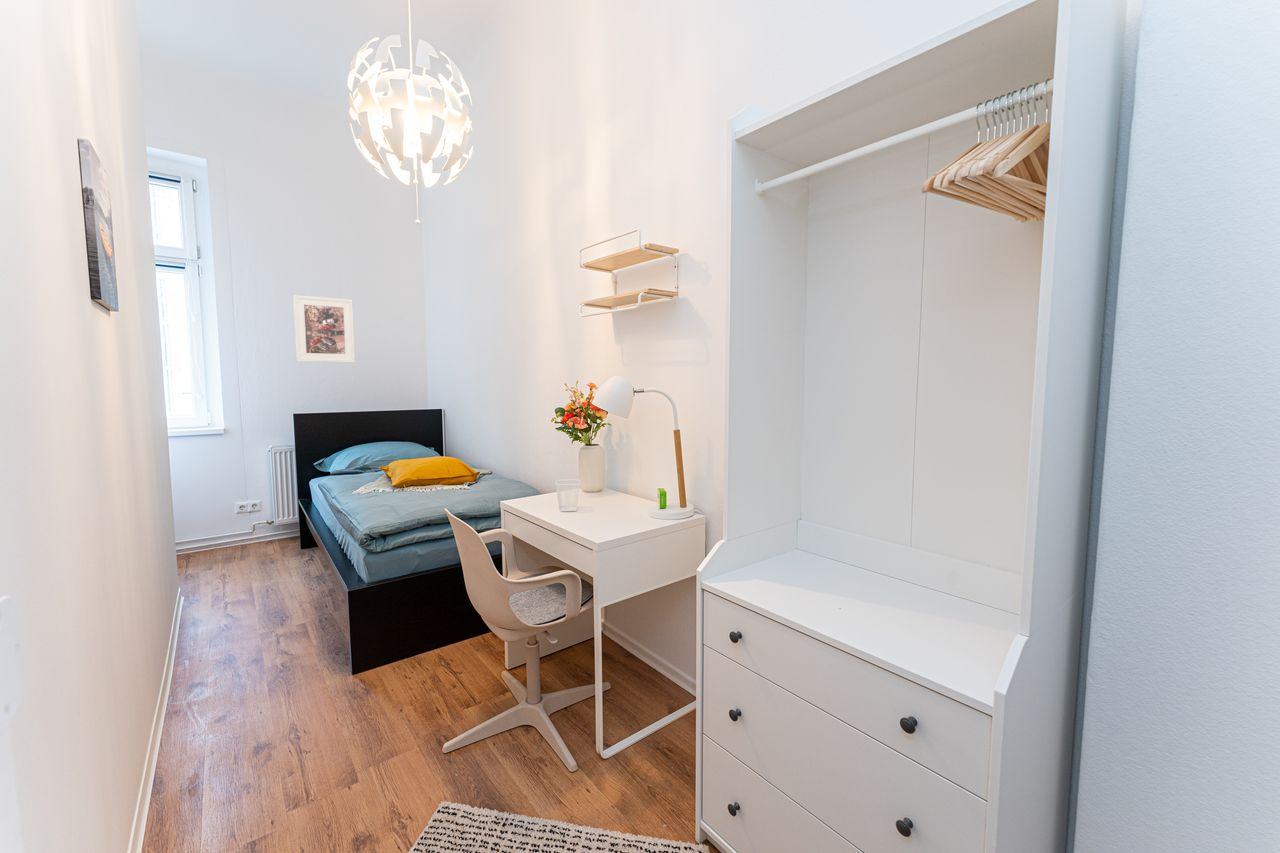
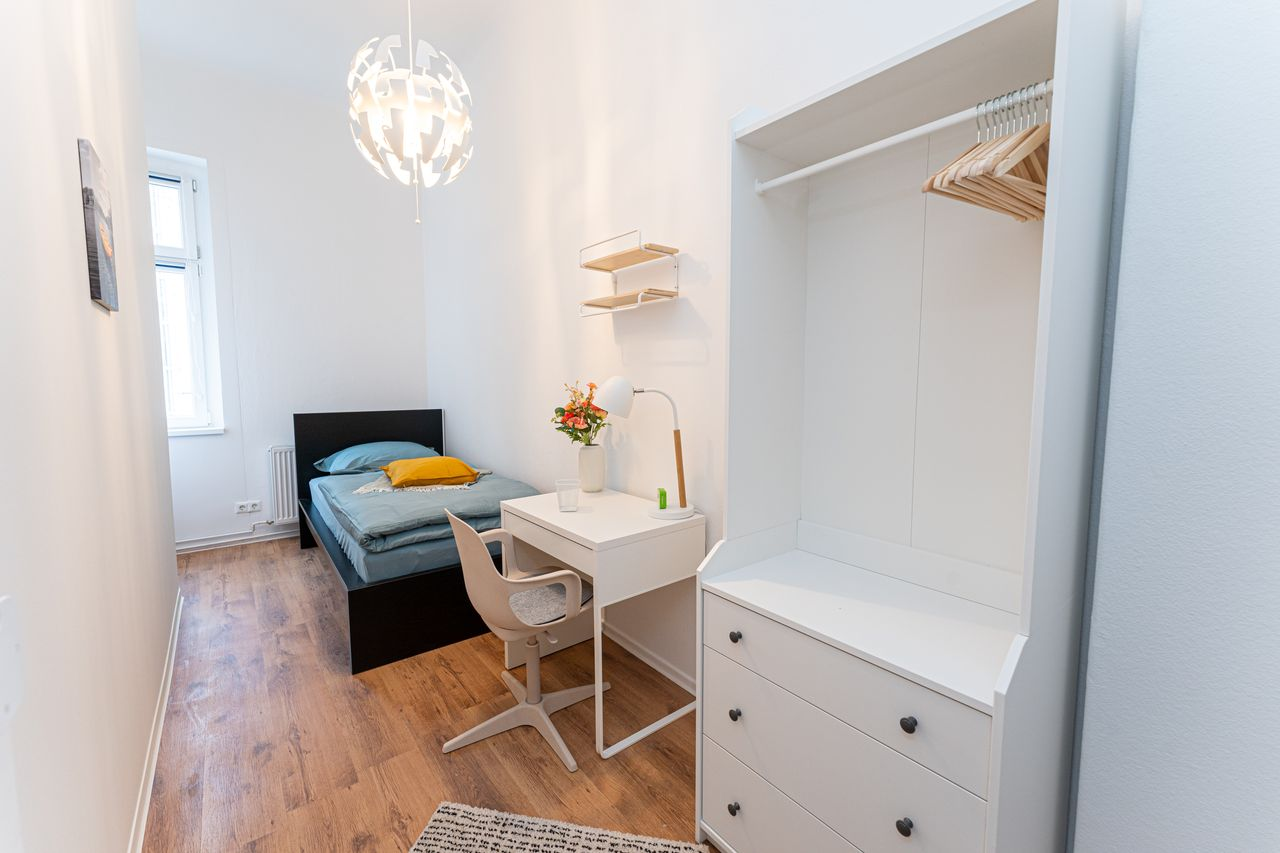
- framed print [292,294,356,364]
